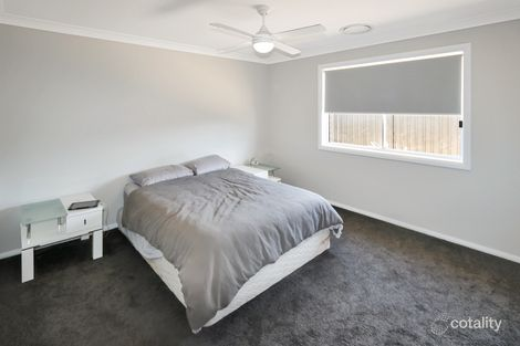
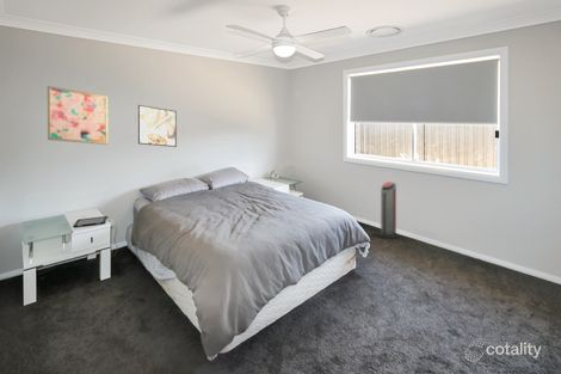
+ air purifier [377,180,400,240]
+ wall art [47,85,109,146]
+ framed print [137,104,178,148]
